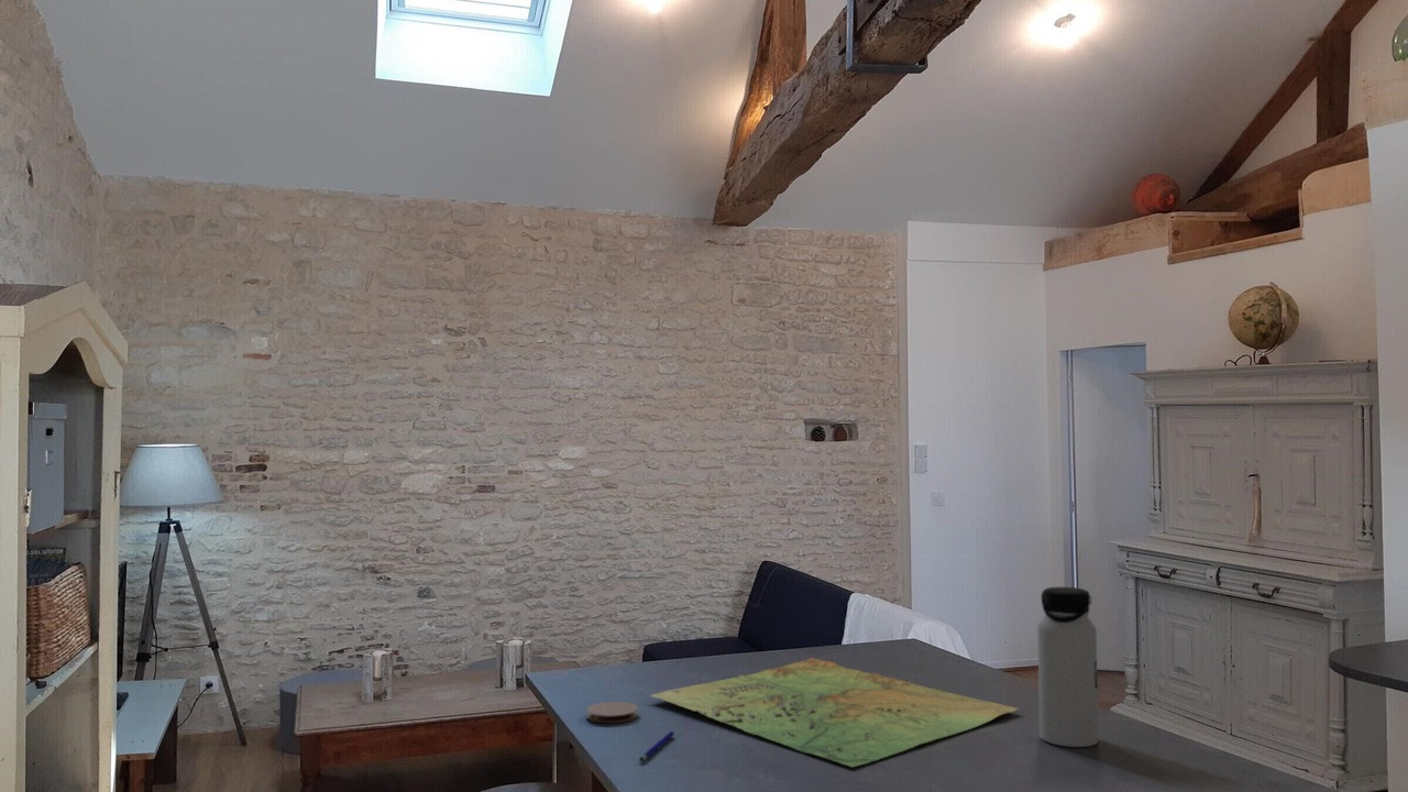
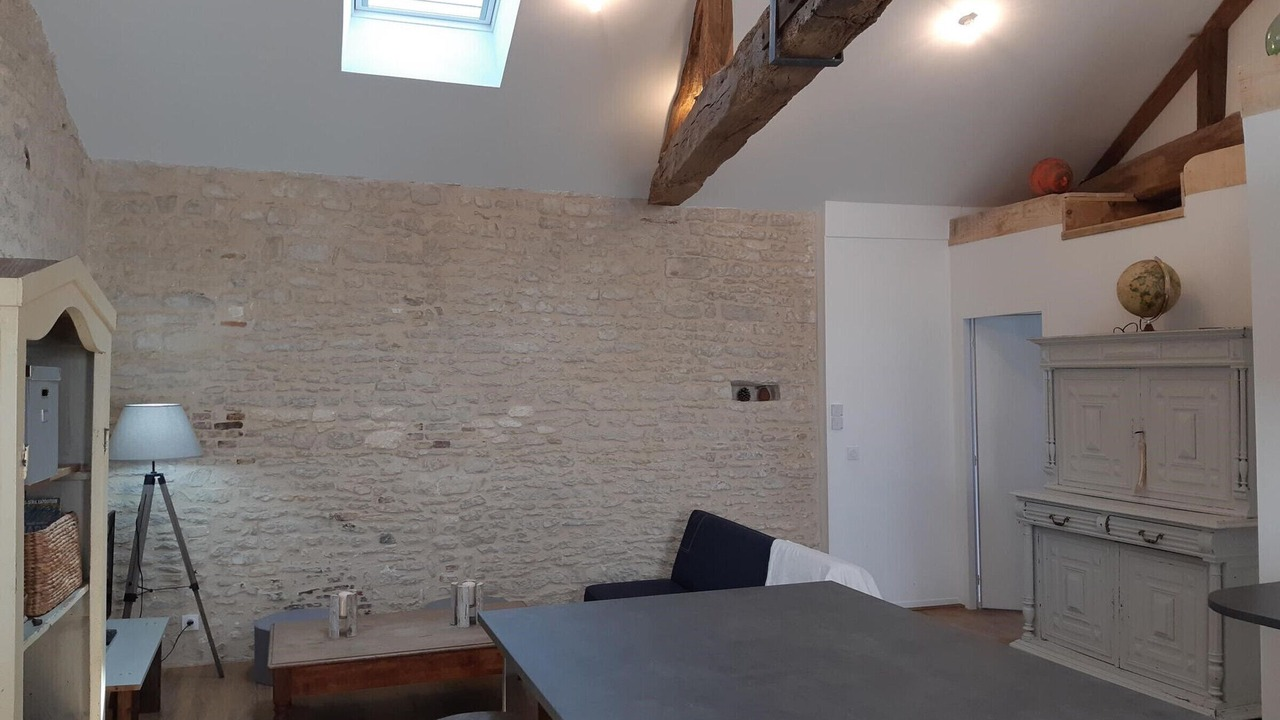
- pen [638,730,675,762]
- coaster [585,701,639,724]
- board game [649,657,1020,768]
- water bottle [1036,586,1099,748]
